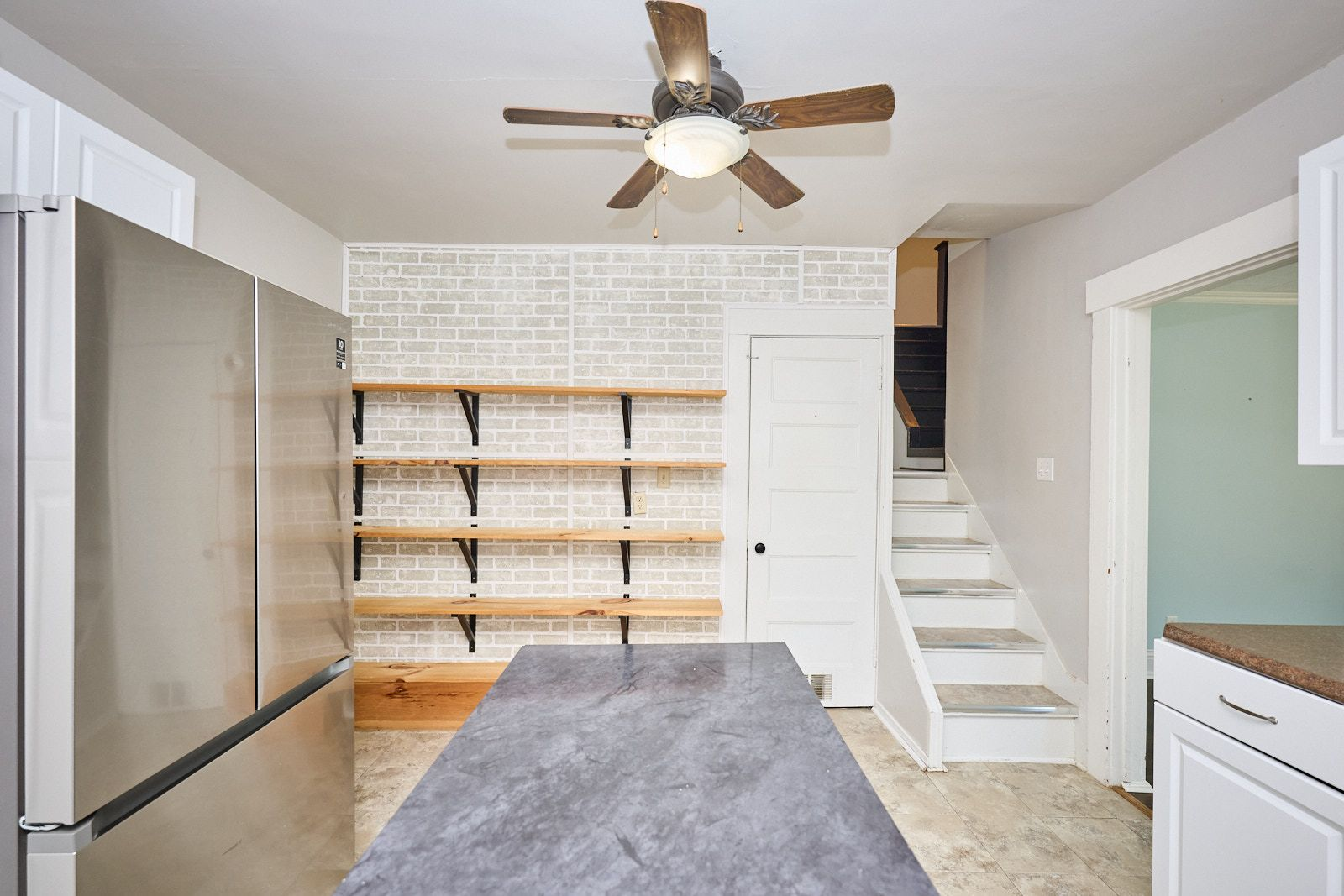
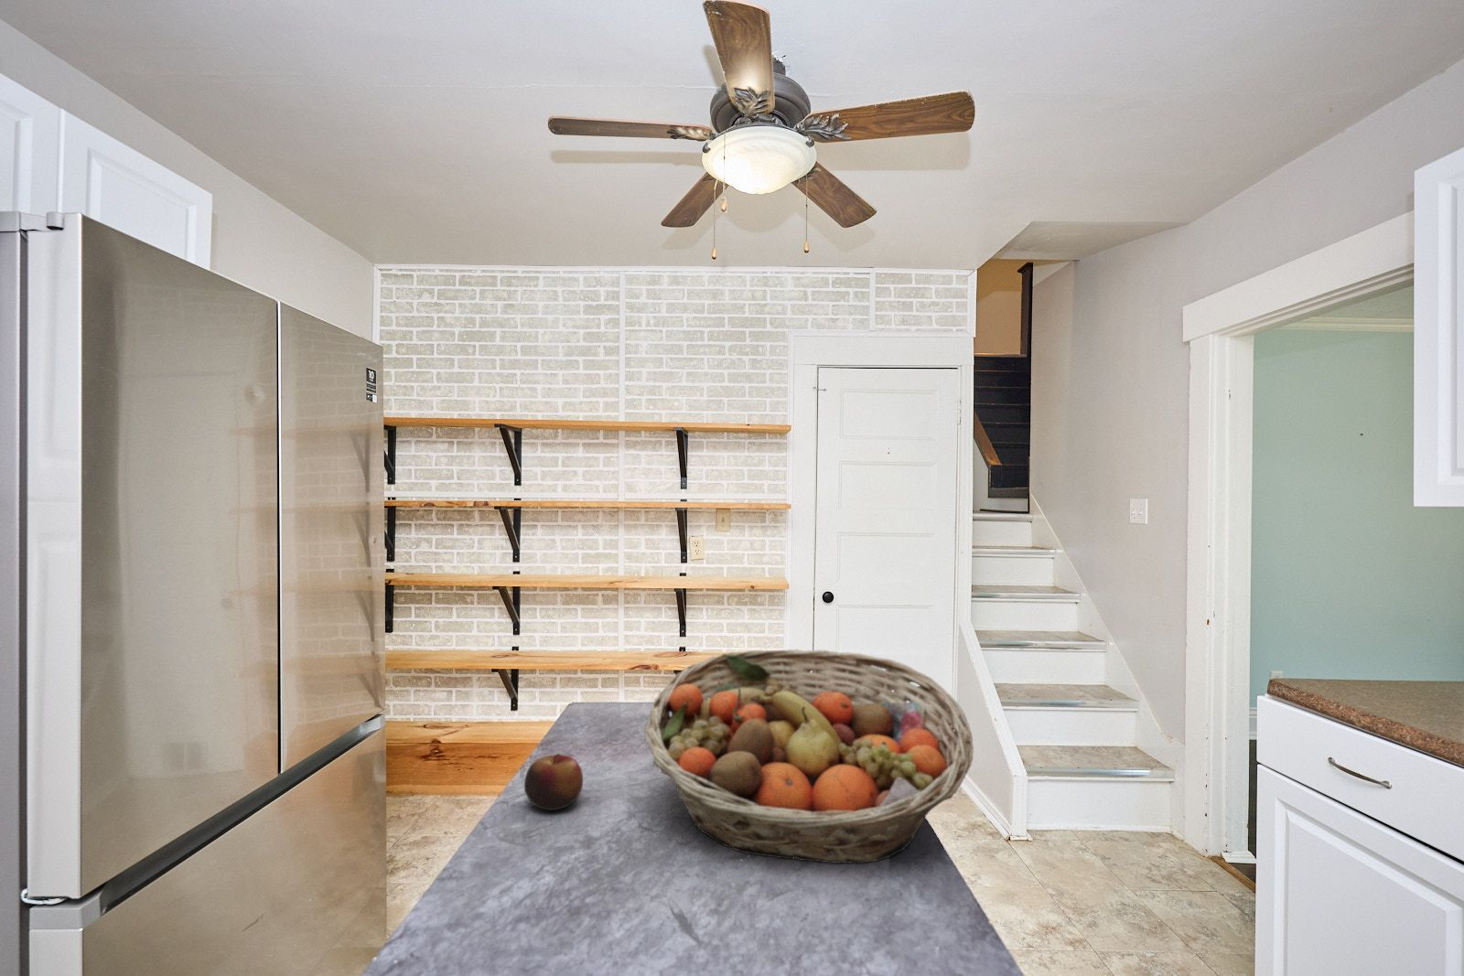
+ apple [523,753,584,812]
+ fruit basket [644,648,975,865]
